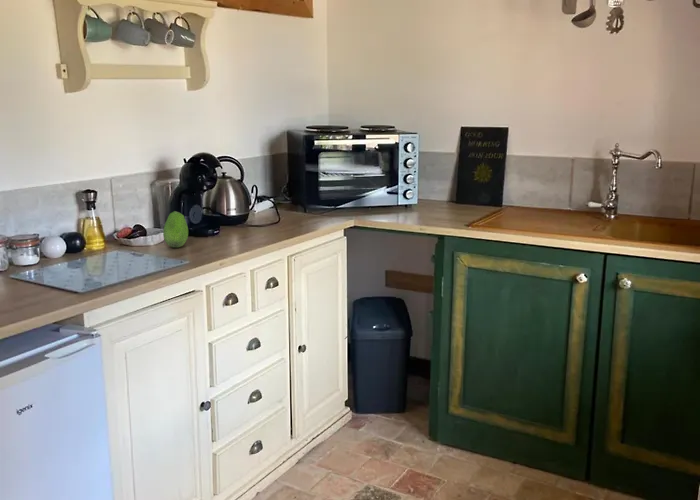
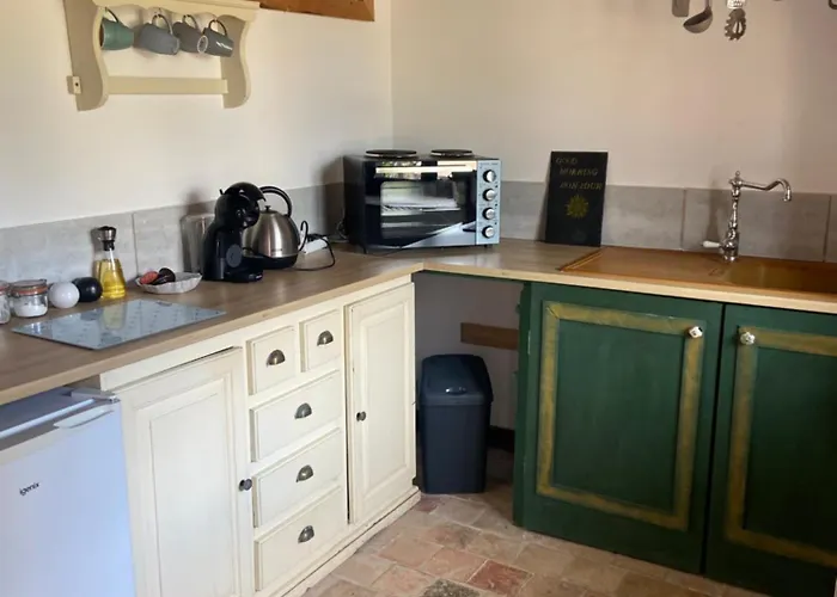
- fruit [162,210,189,248]
